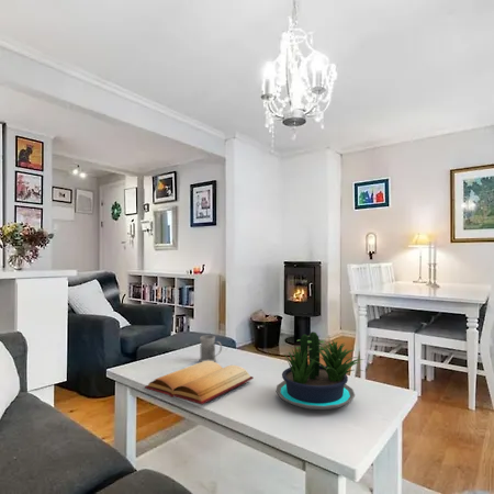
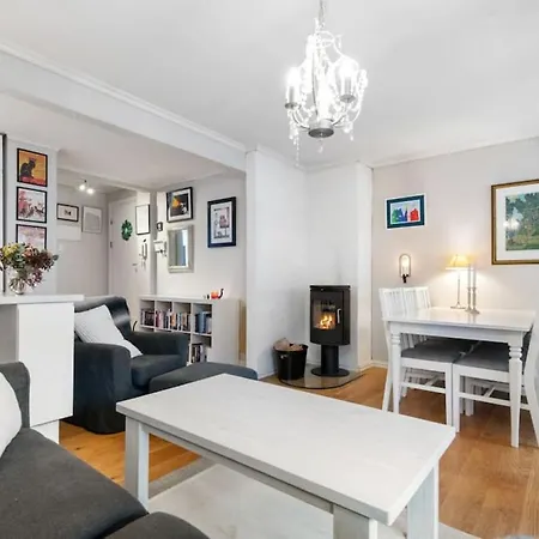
- potted plant [274,330,364,411]
- mug [199,335,223,362]
- bible [144,360,255,406]
